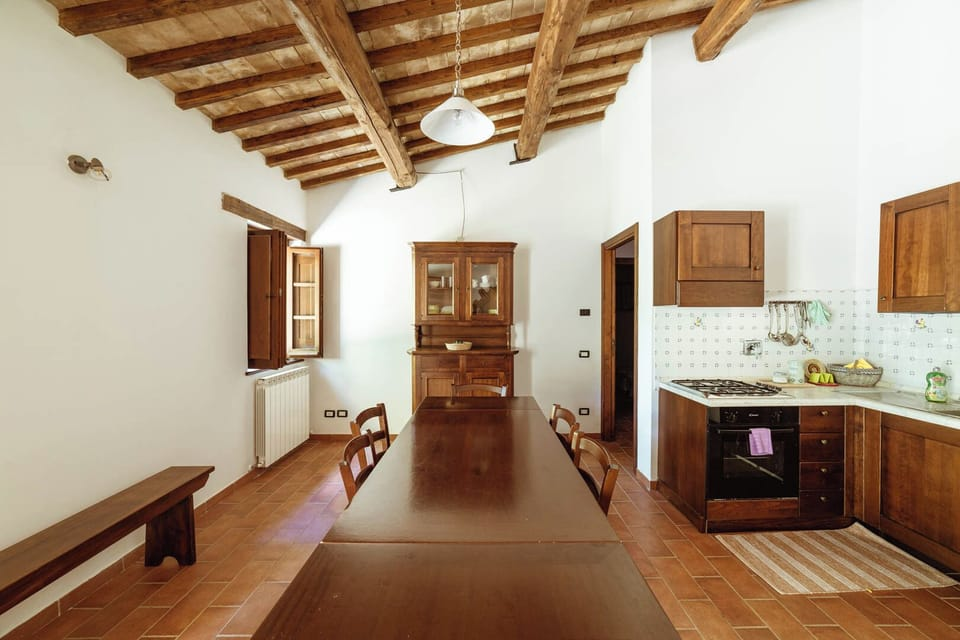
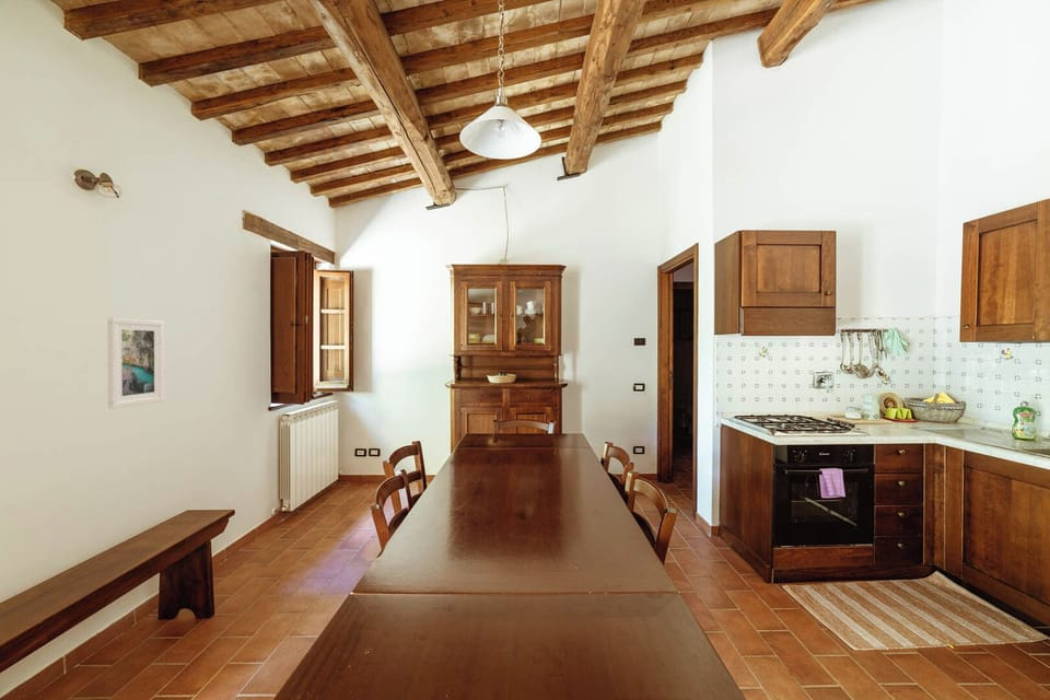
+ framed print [107,317,165,410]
